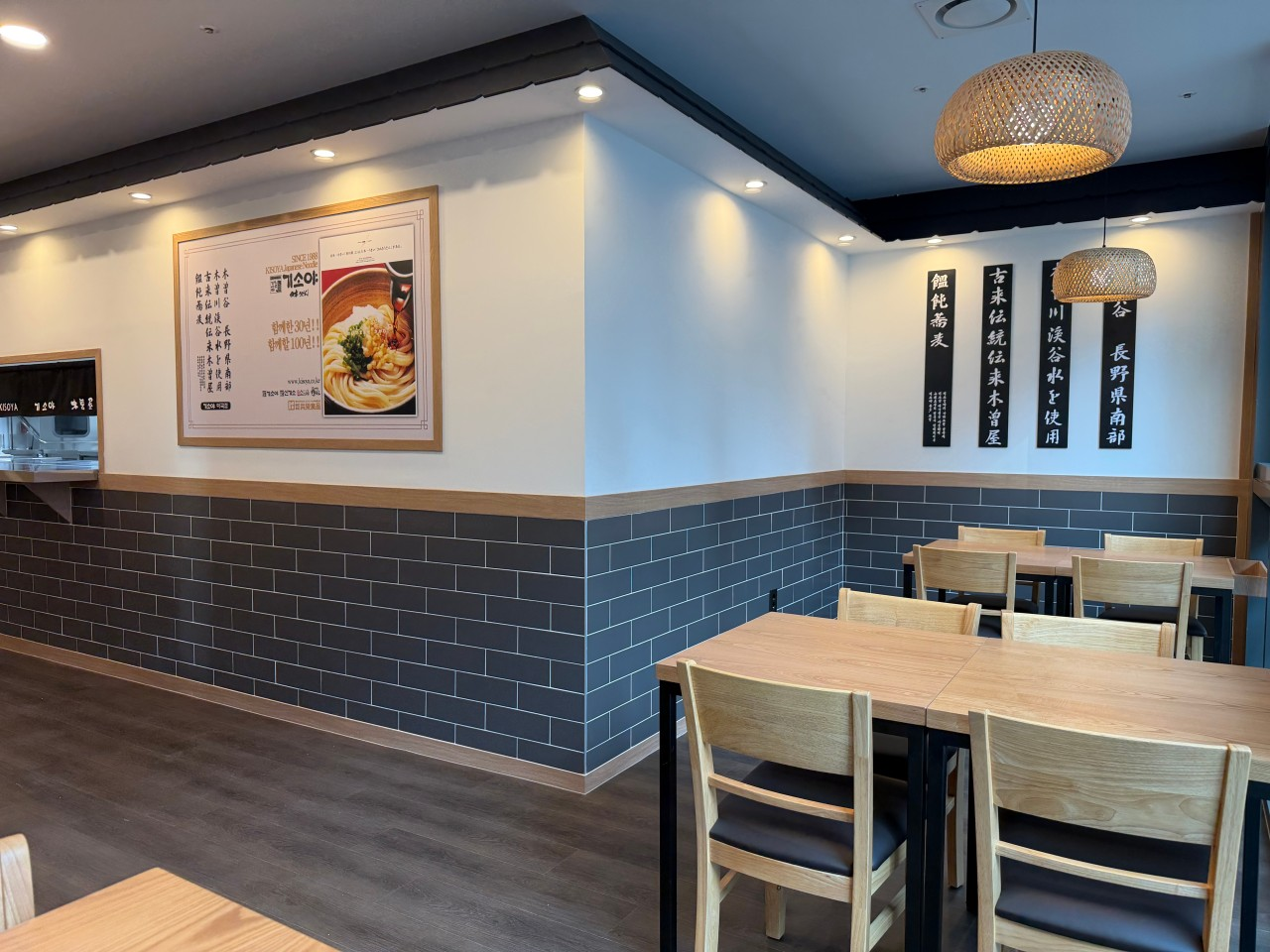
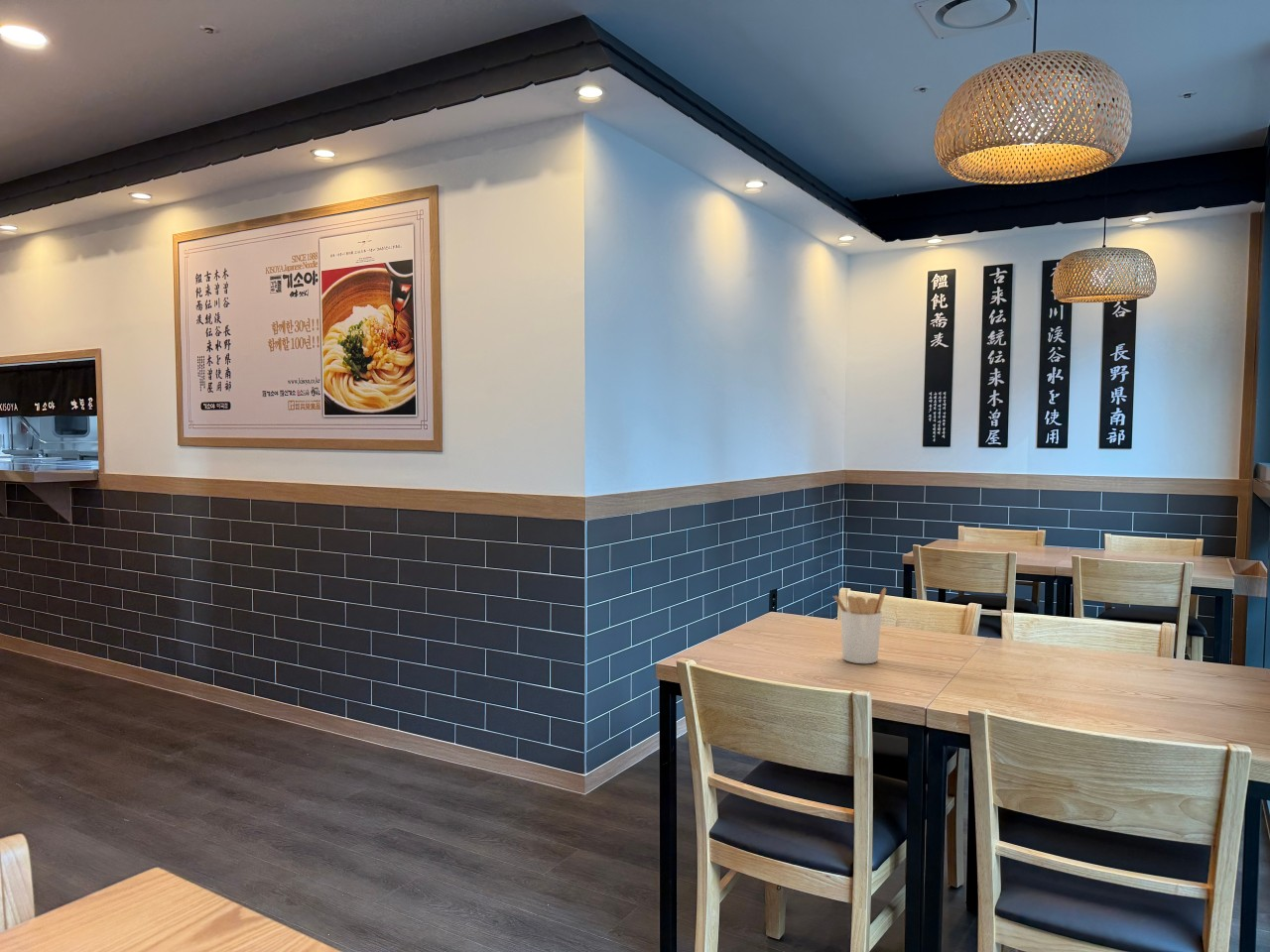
+ utensil holder [832,587,887,664]
